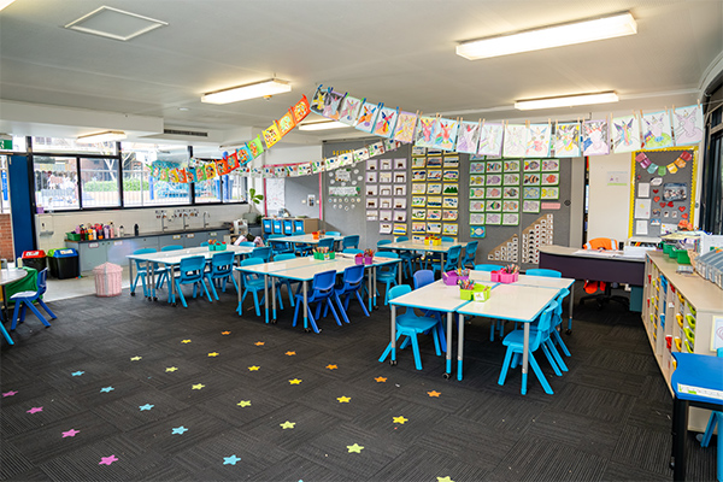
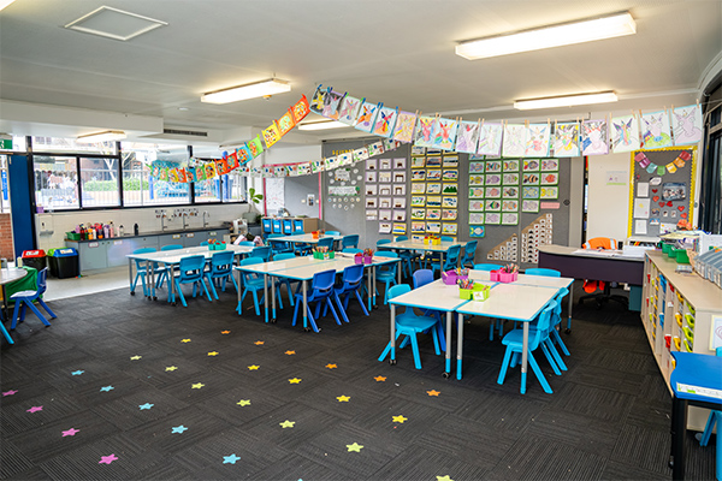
- trash can [90,260,124,298]
